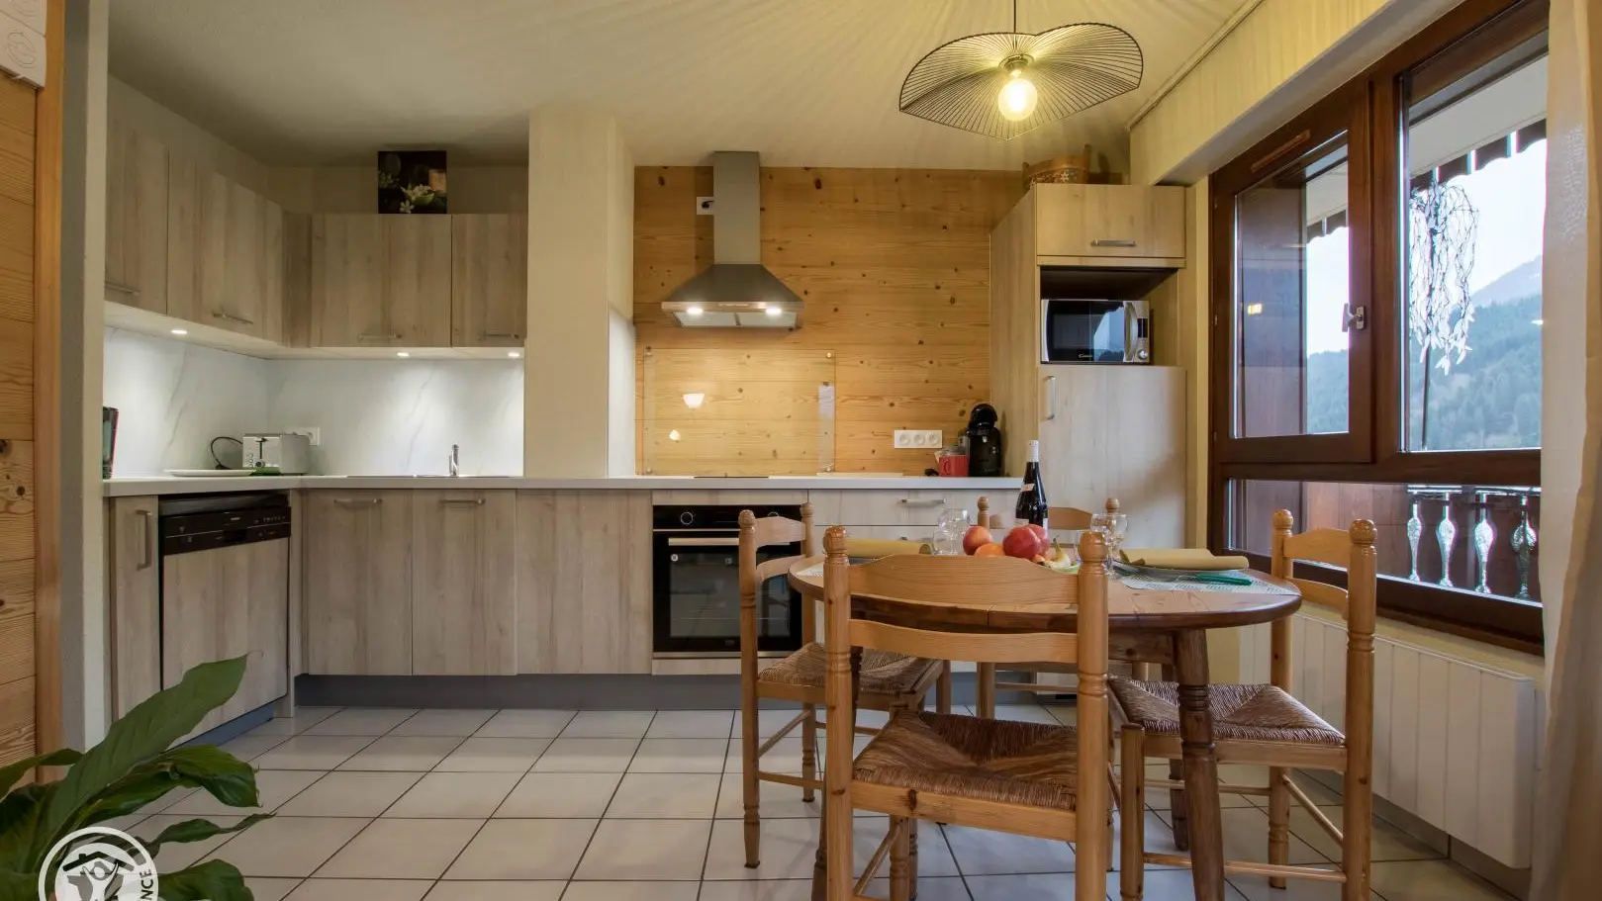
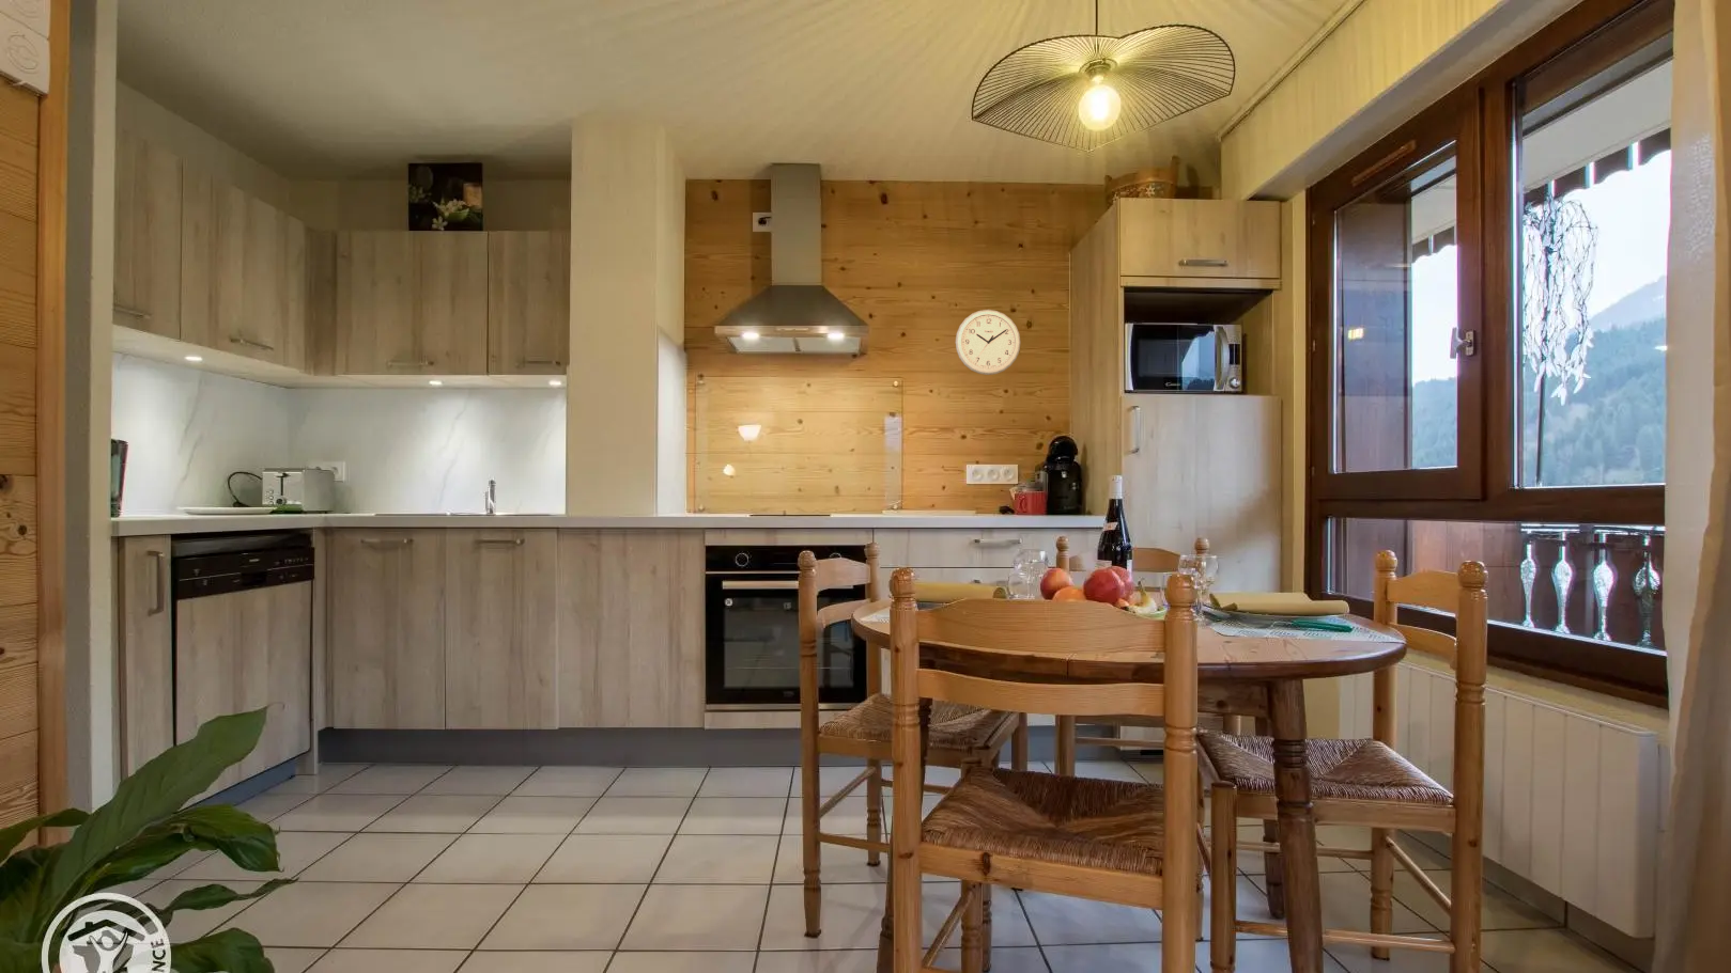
+ wall clock [955,309,1021,375]
